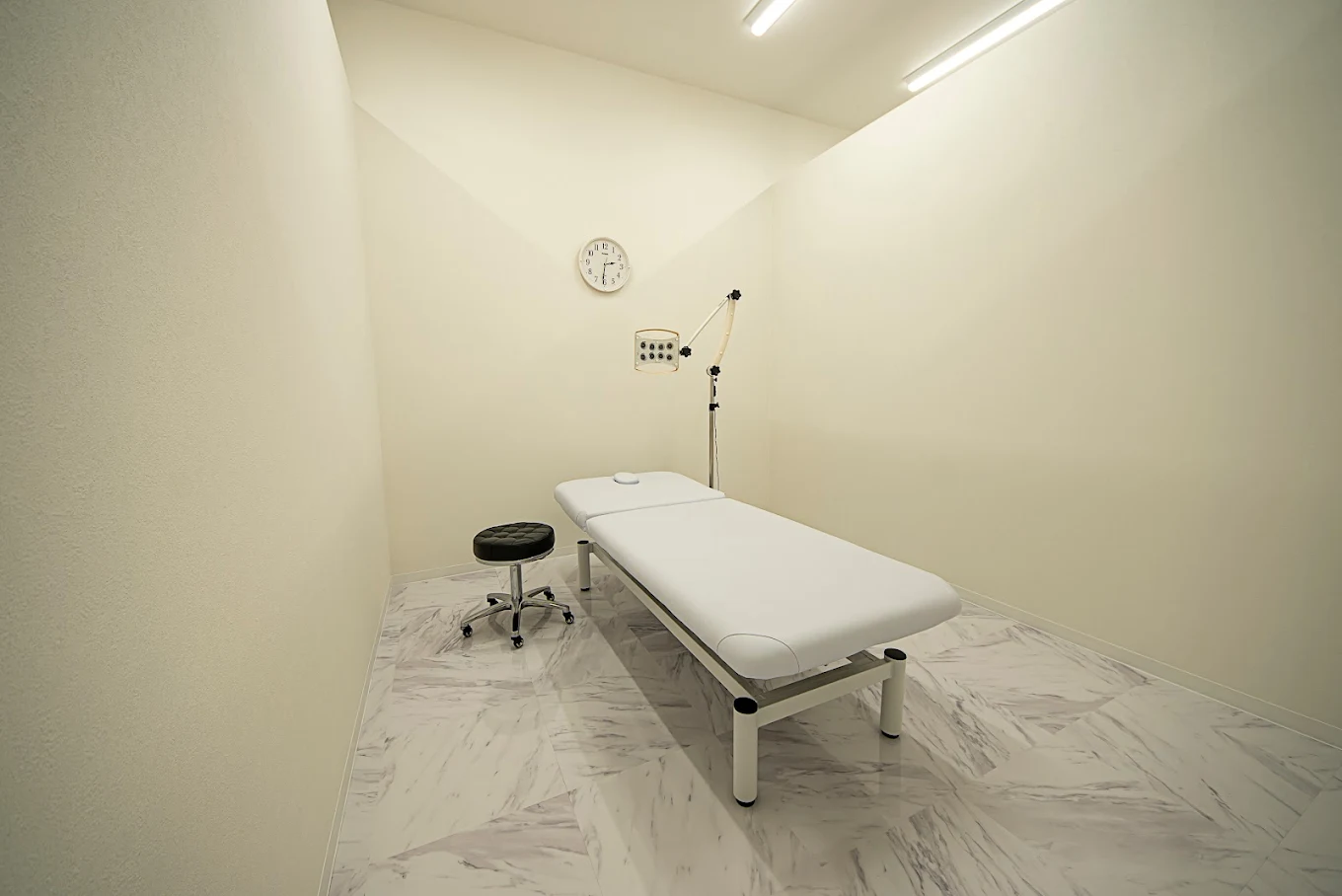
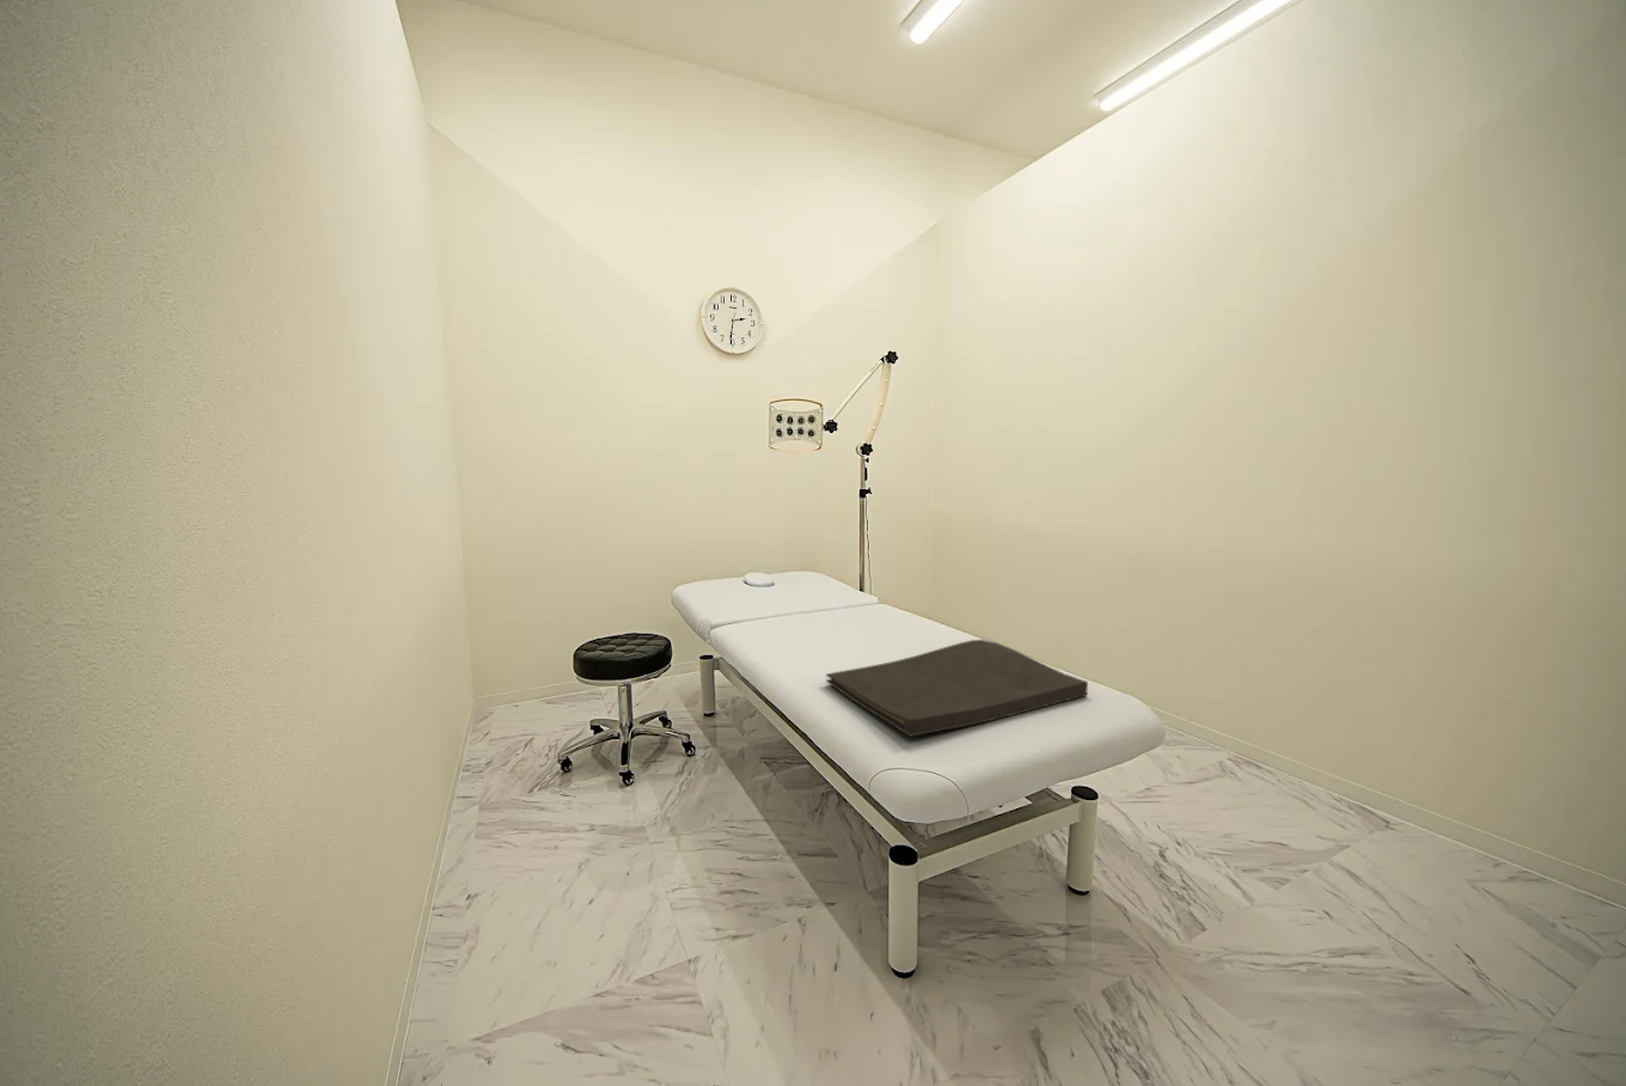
+ hand towel [825,639,1089,738]
